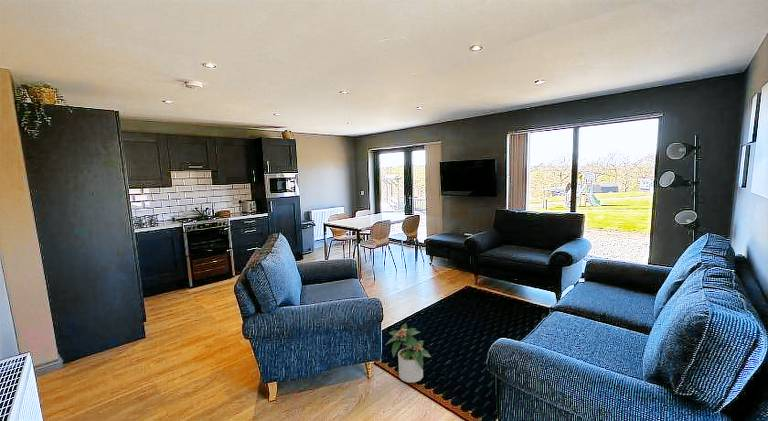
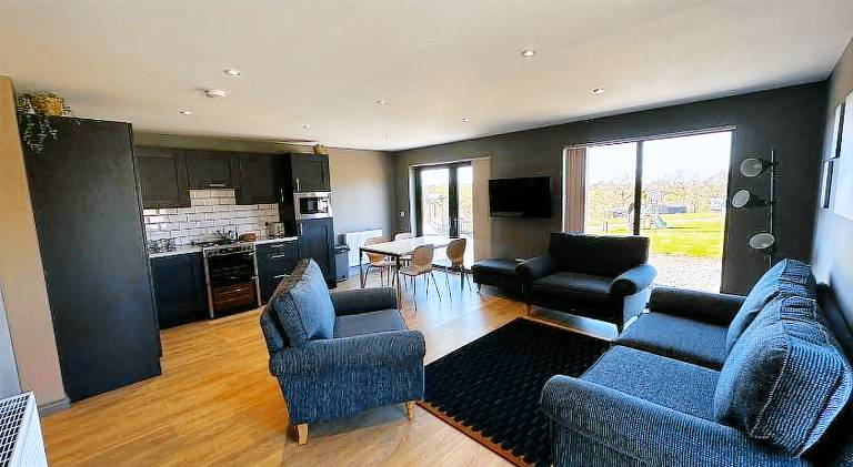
- potted plant [385,322,432,383]
